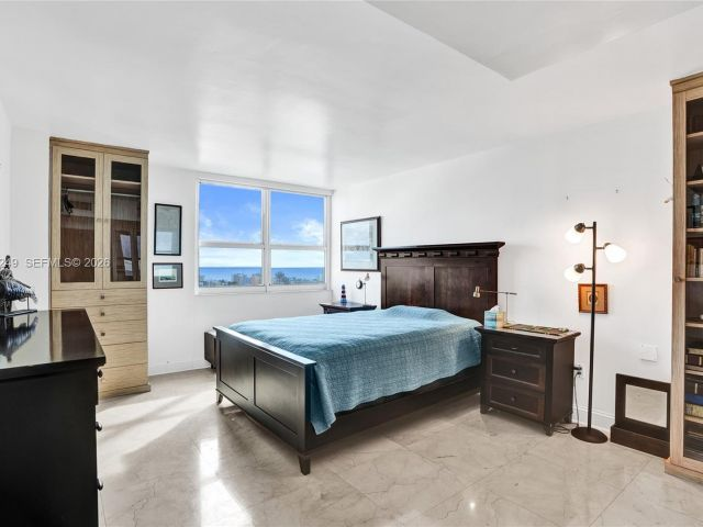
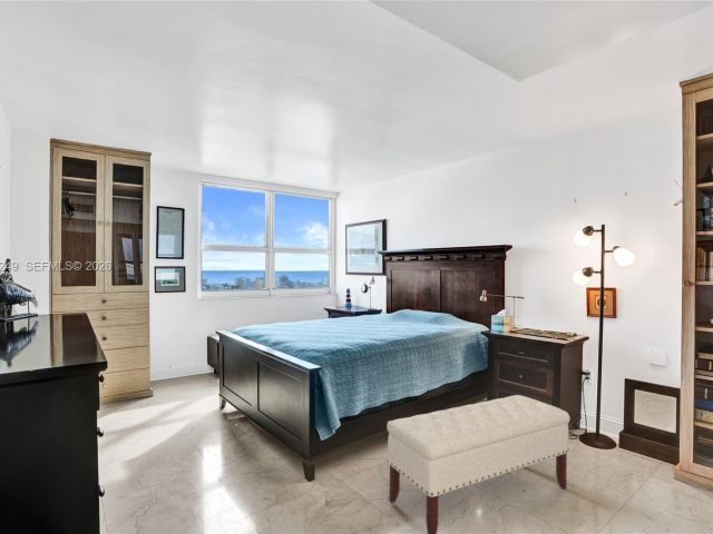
+ bench [385,394,572,534]
